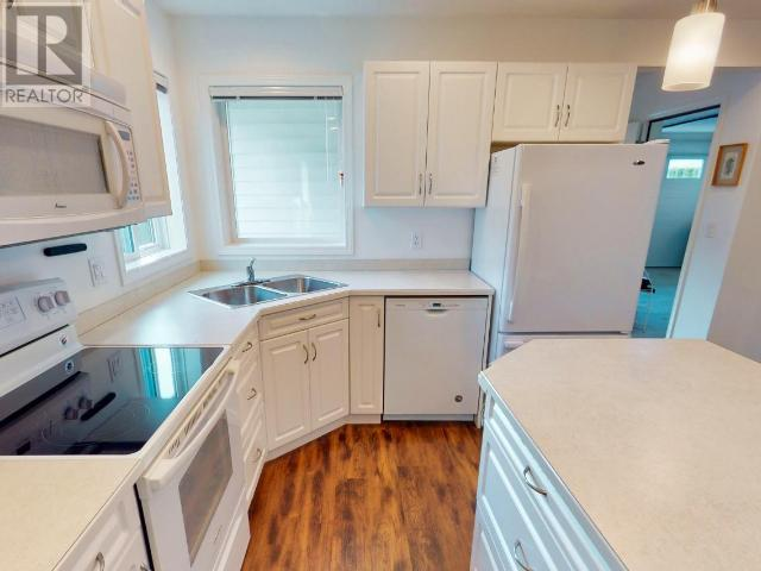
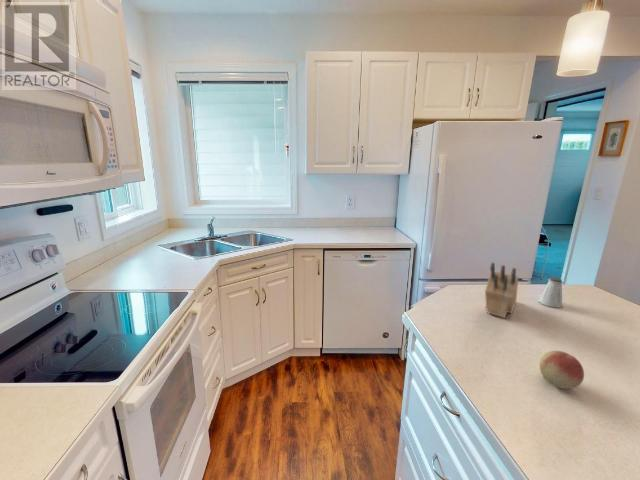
+ fruit [538,350,585,390]
+ saltshaker [538,276,564,309]
+ knife block [484,261,519,319]
